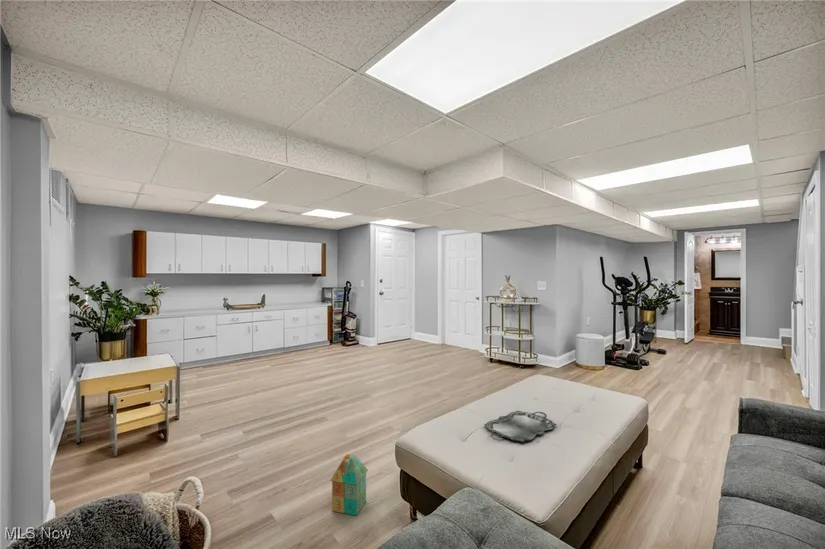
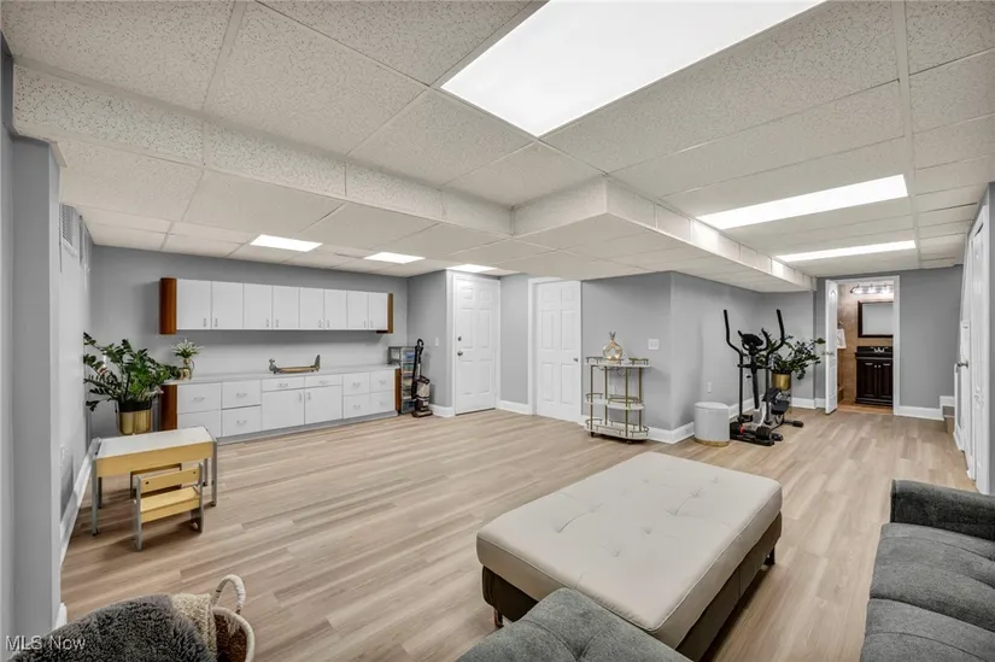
- serving tray [483,410,557,443]
- toy house [329,453,369,517]
